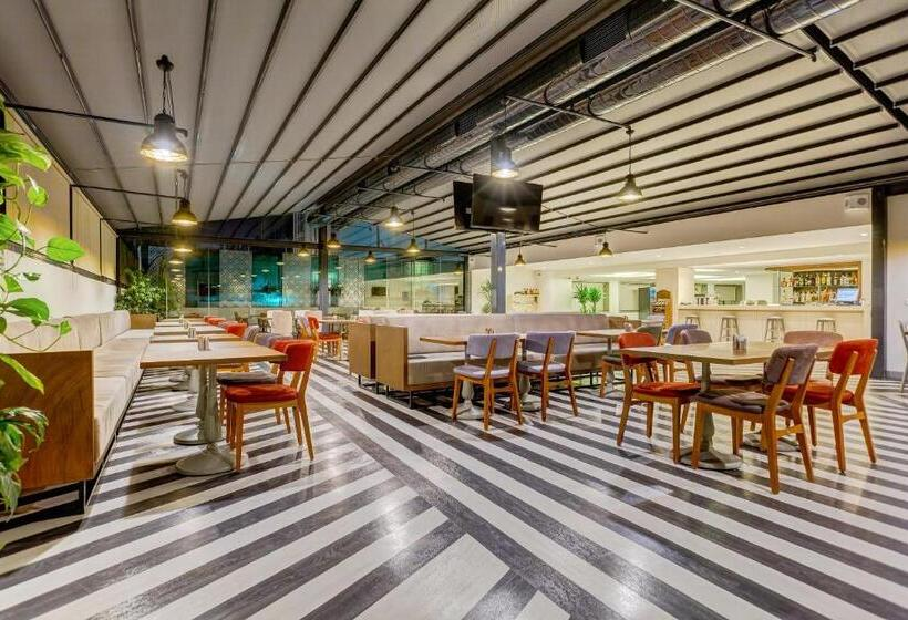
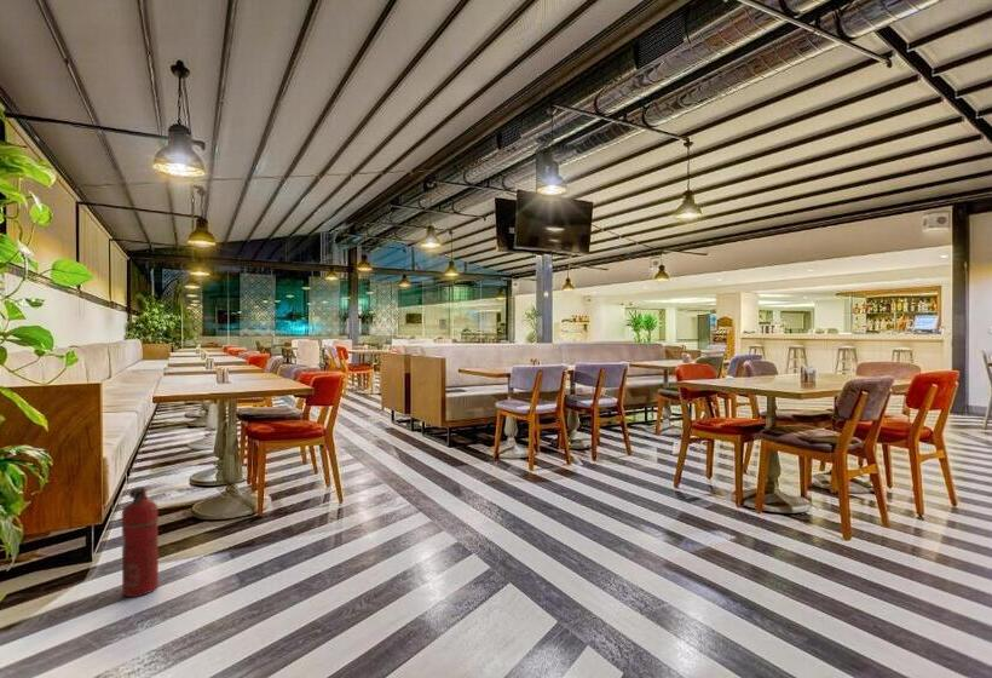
+ fire extinguisher [120,485,160,598]
